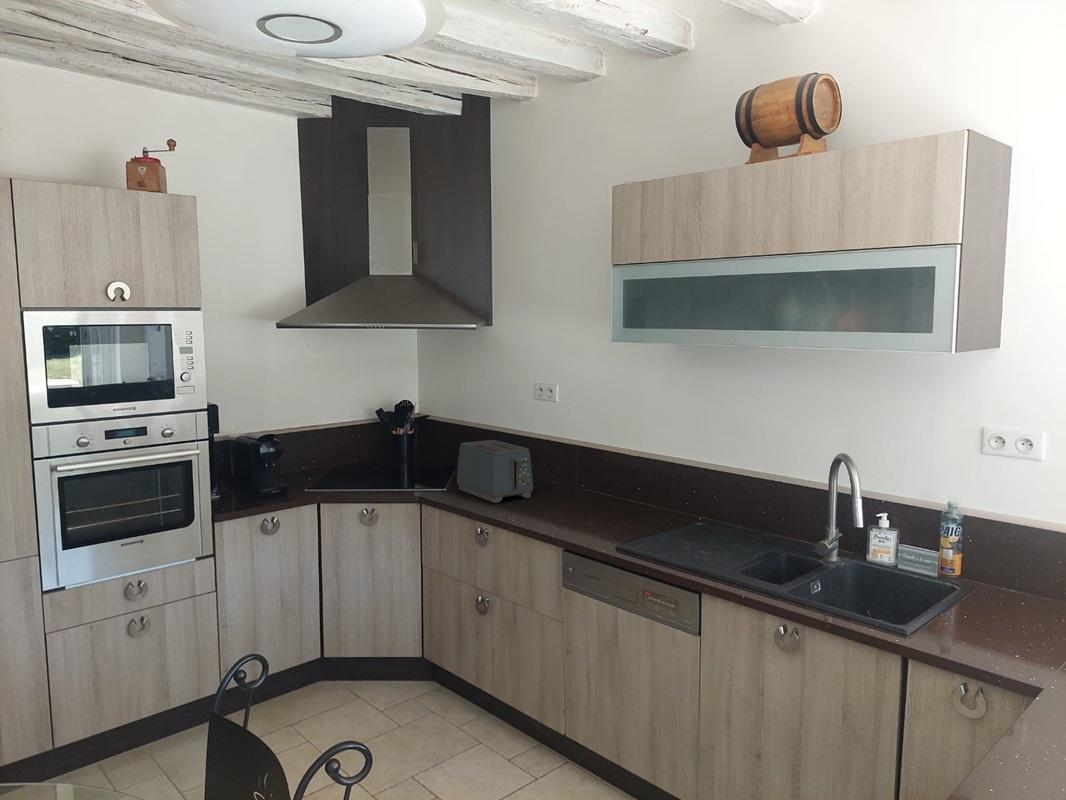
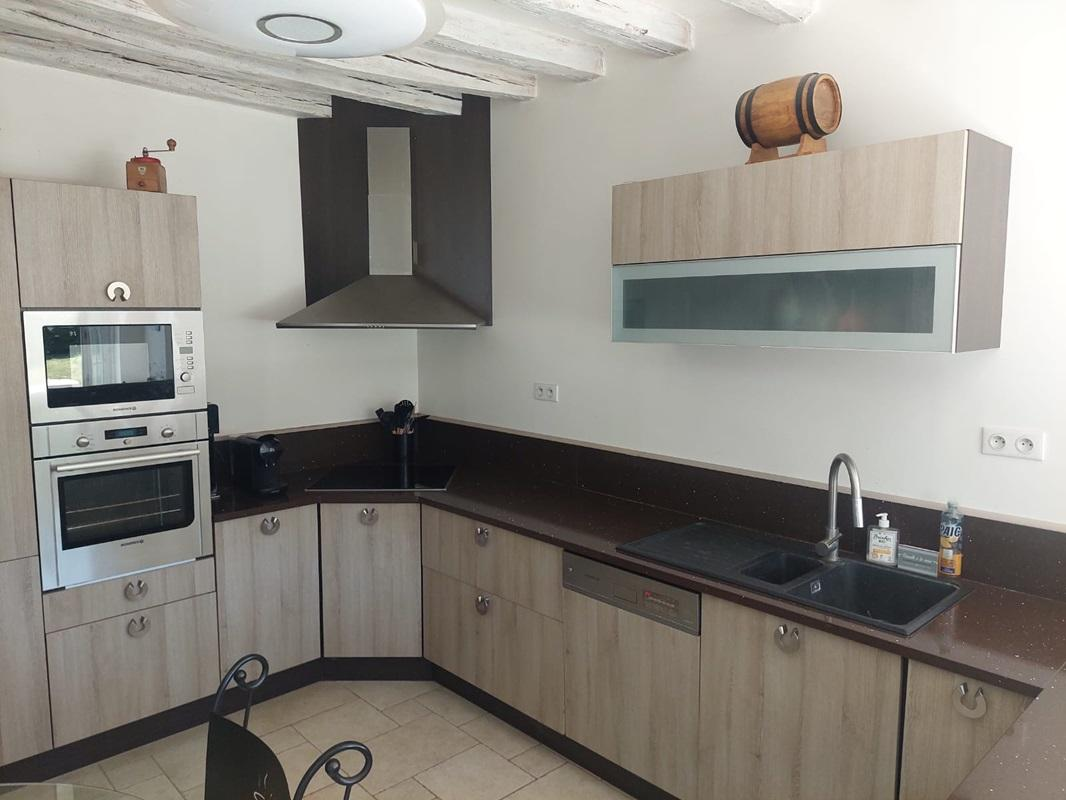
- toaster [456,439,534,504]
